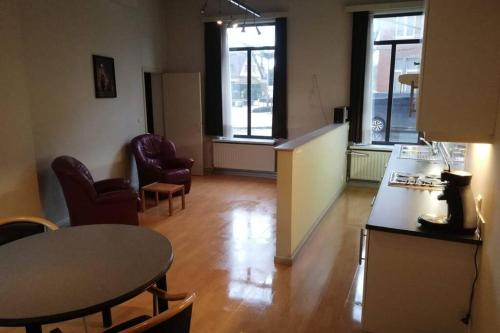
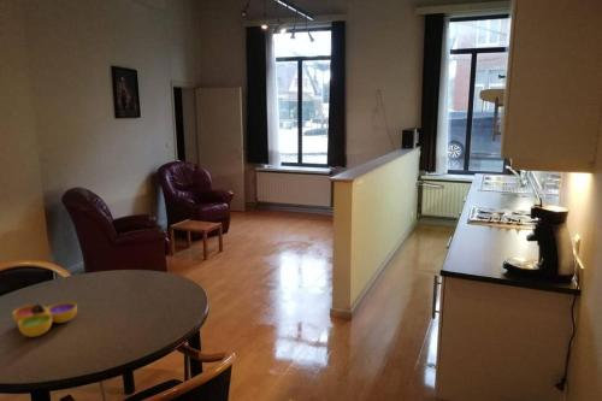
+ decorative bowl [12,301,78,338]
